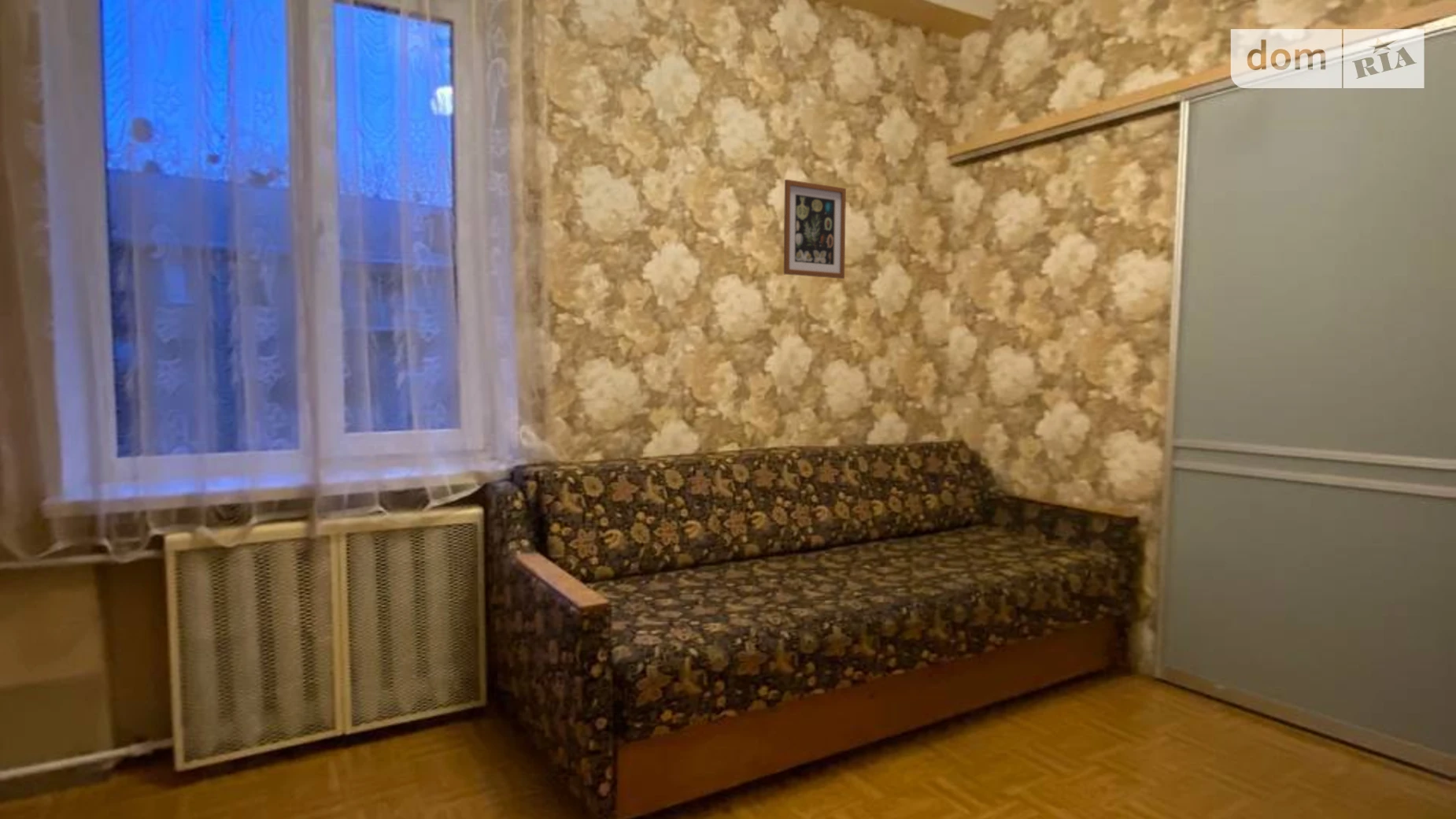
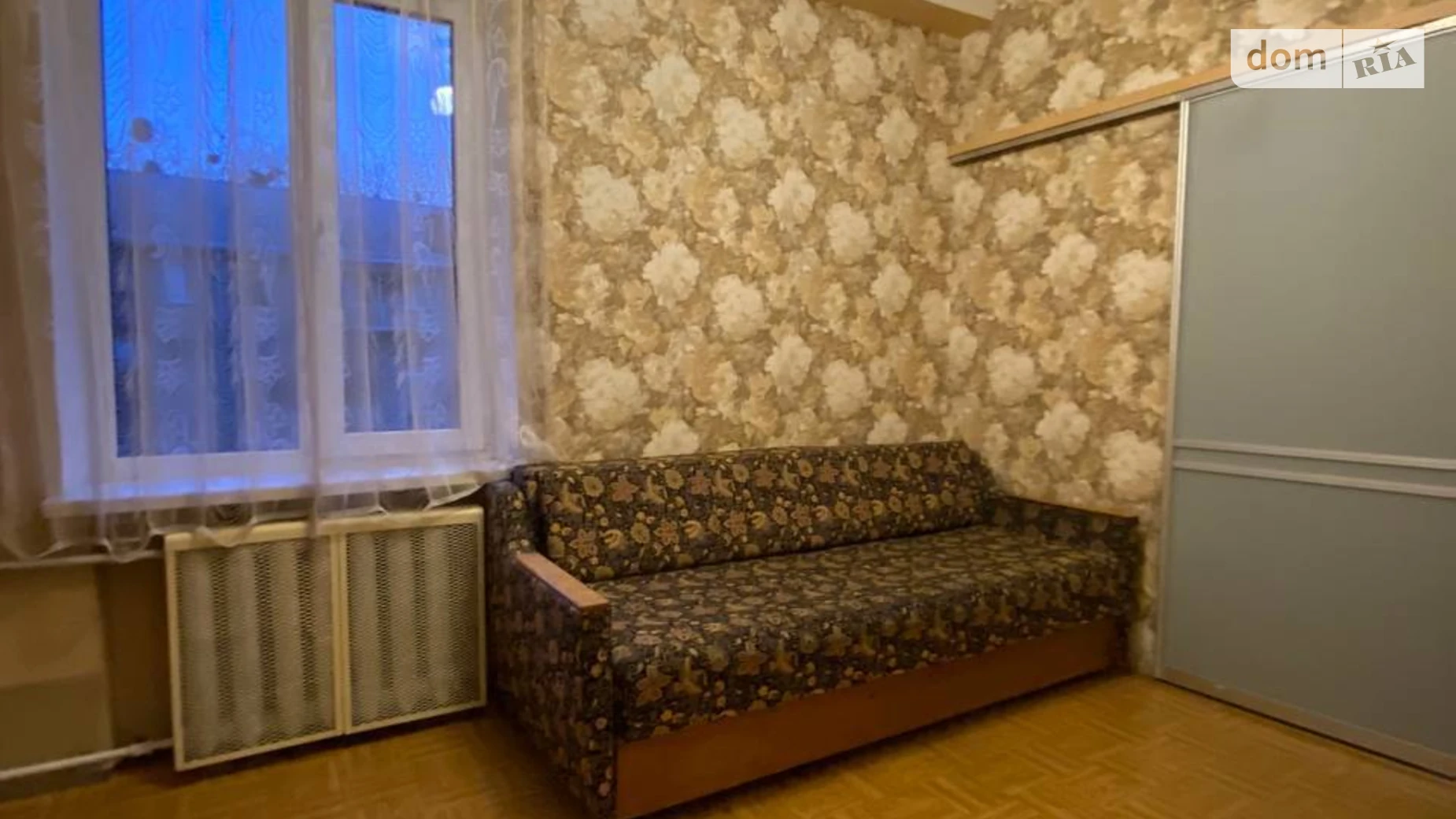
- wall art [783,179,847,280]
